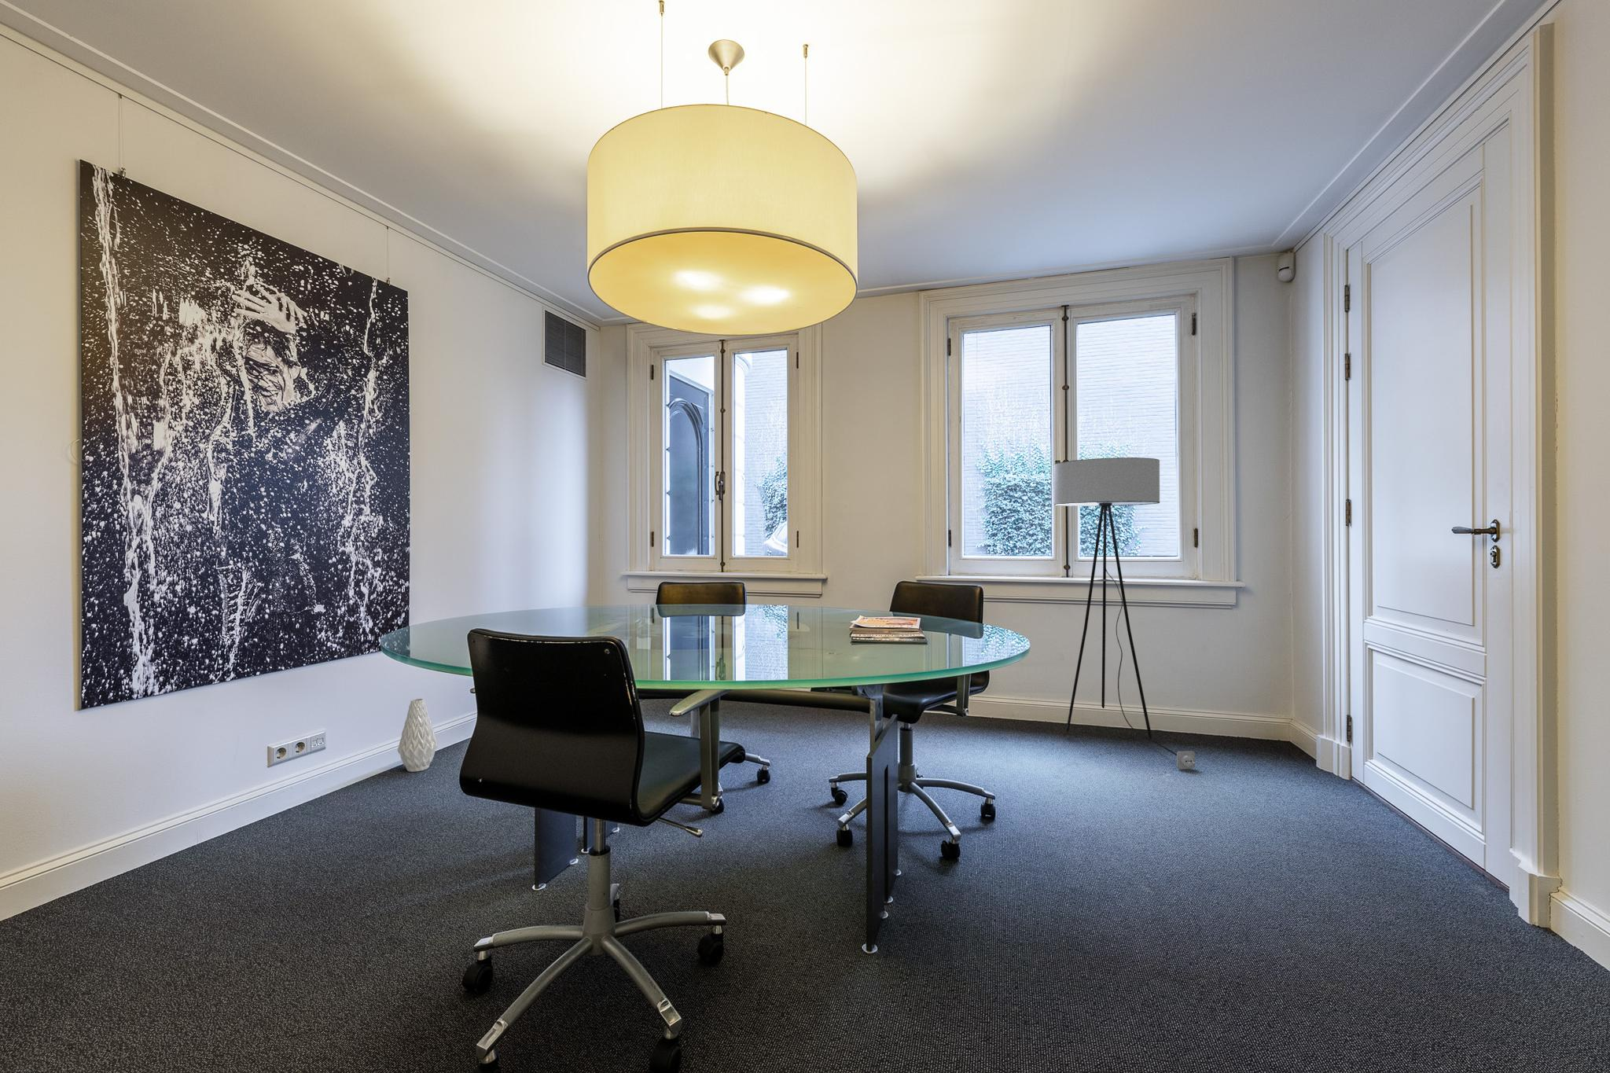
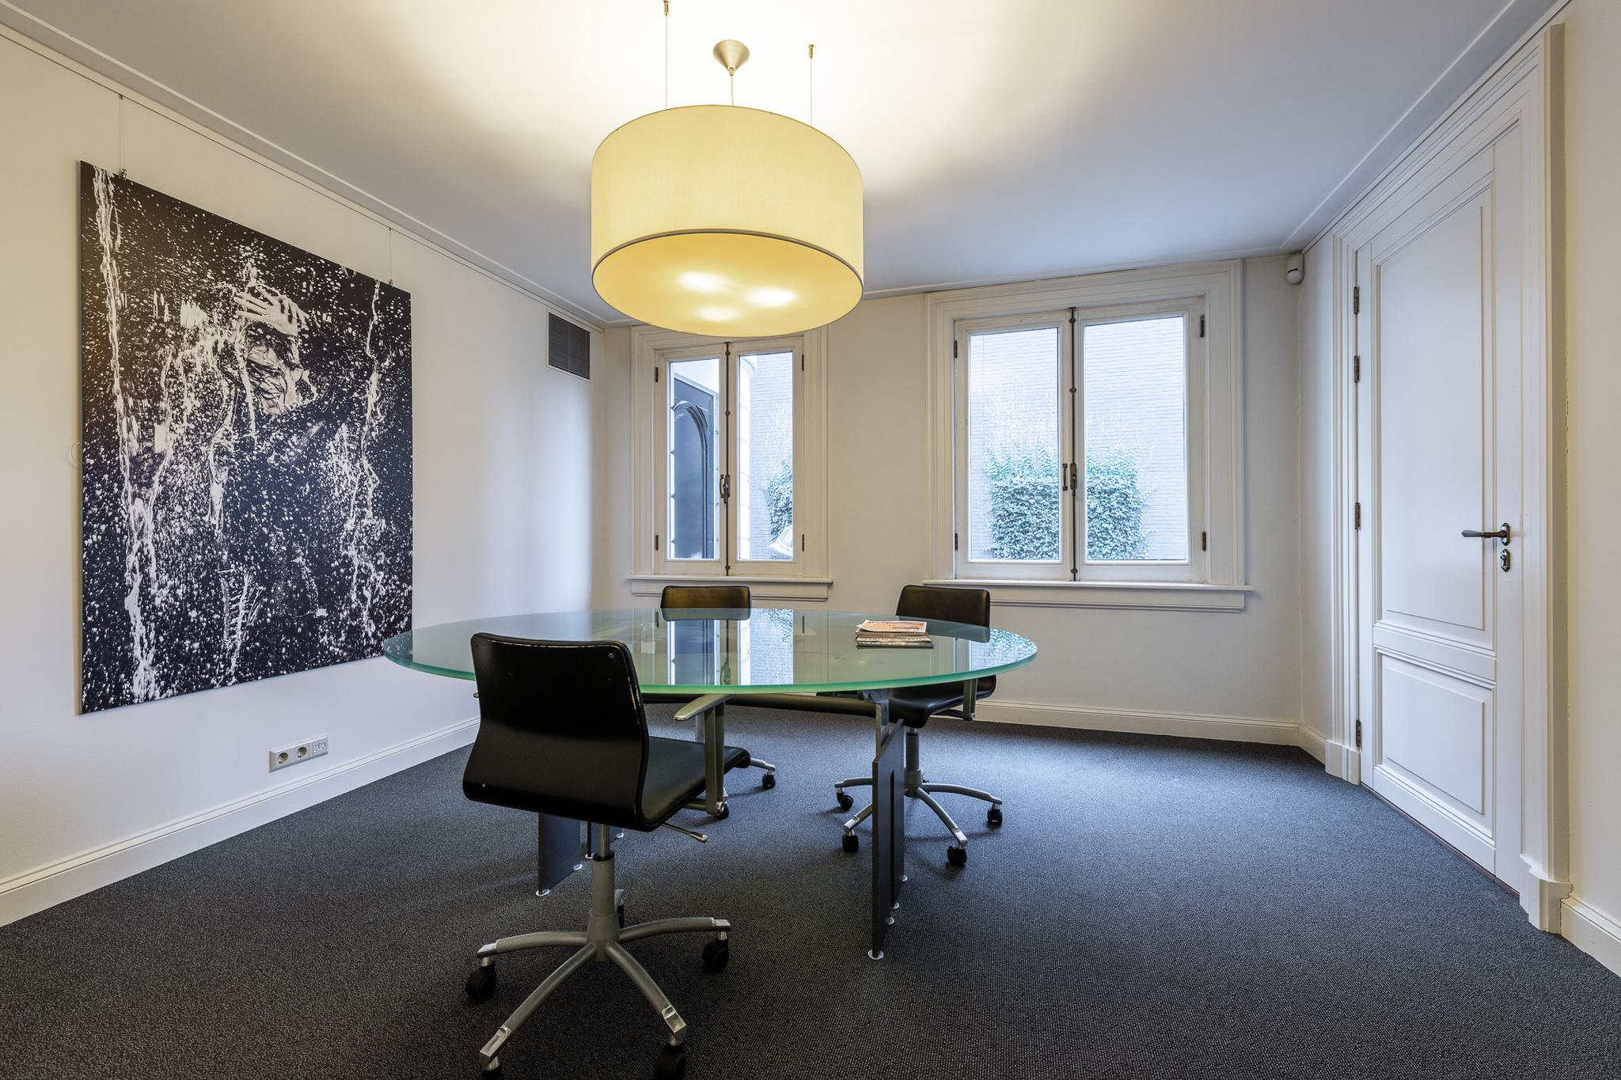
- floor lamp [1053,456,1196,770]
- vase [397,698,438,772]
